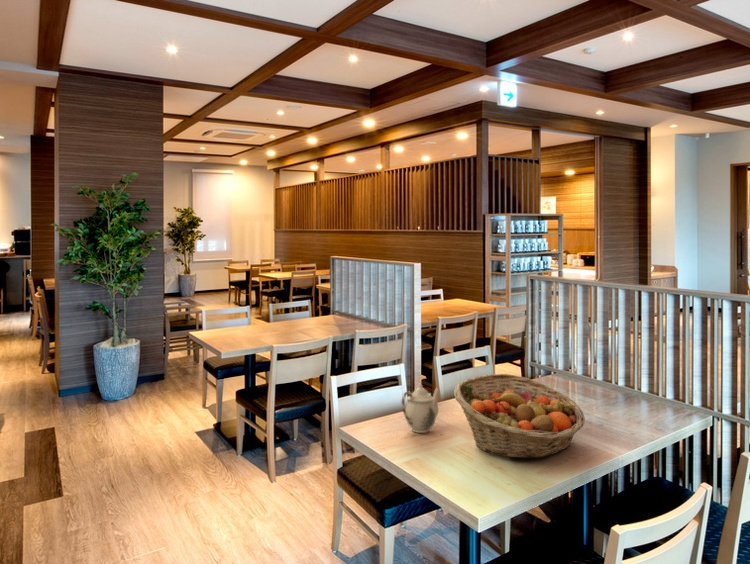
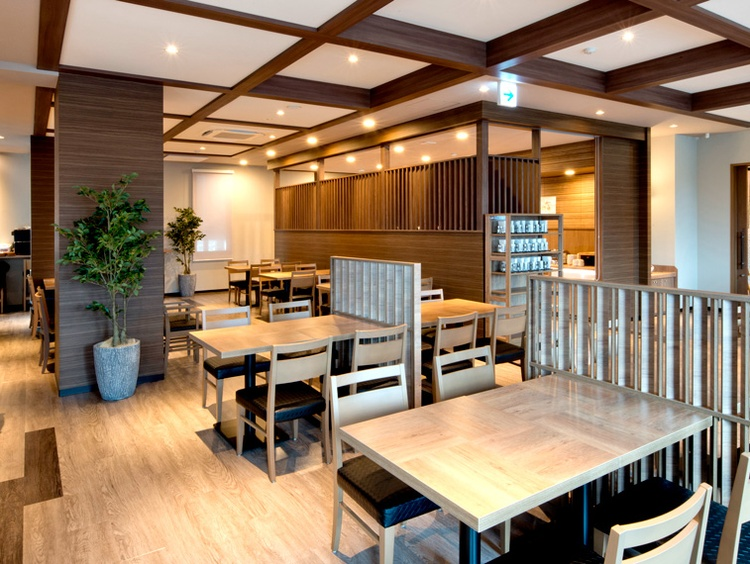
- fruit basket [453,373,586,459]
- teapot [401,383,441,434]
